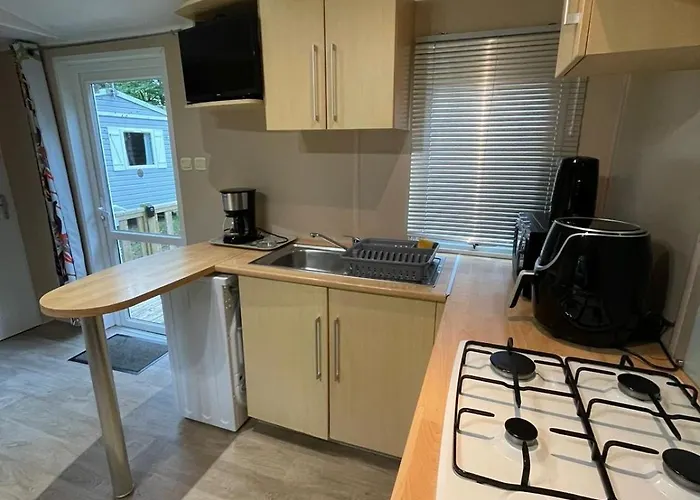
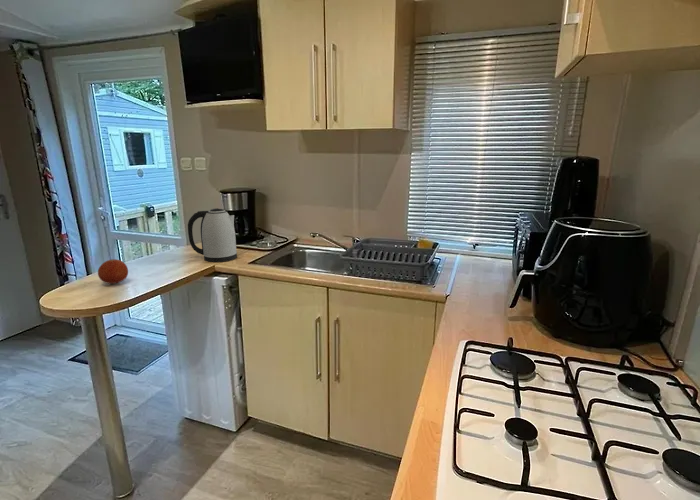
+ kettle [187,207,238,263]
+ fruit [97,258,129,285]
